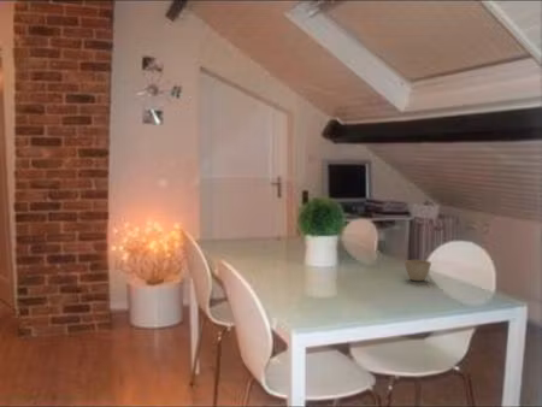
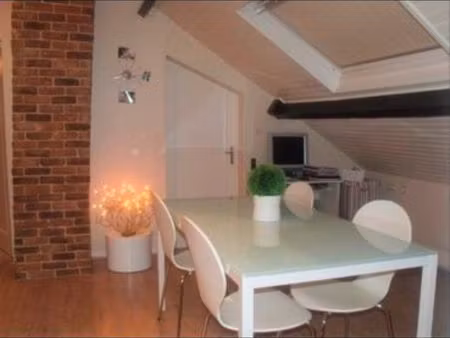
- flower pot [403,259,432,282]
